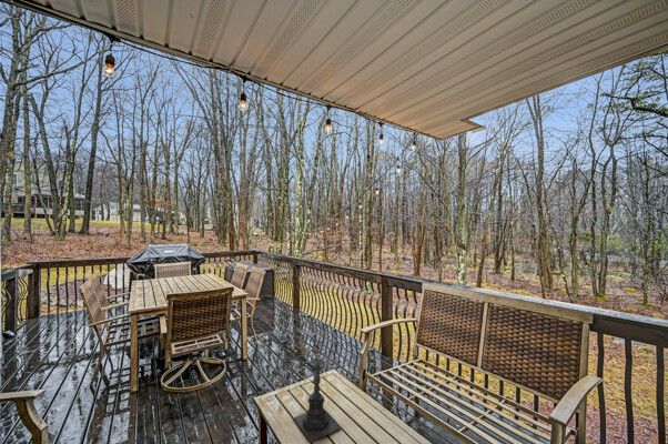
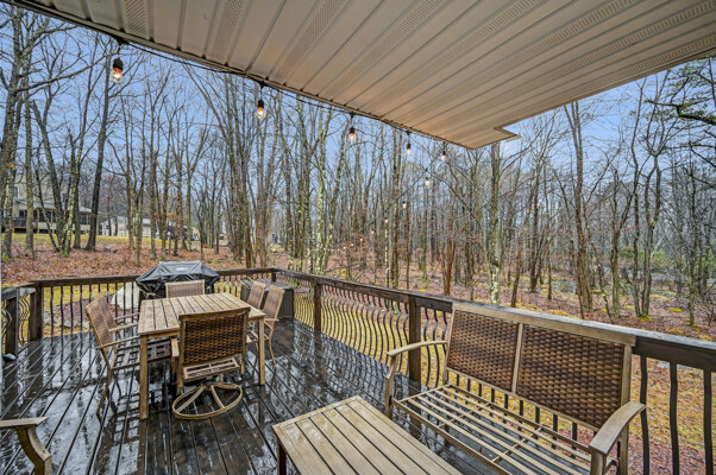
- candle holder [293,352,342,444]
